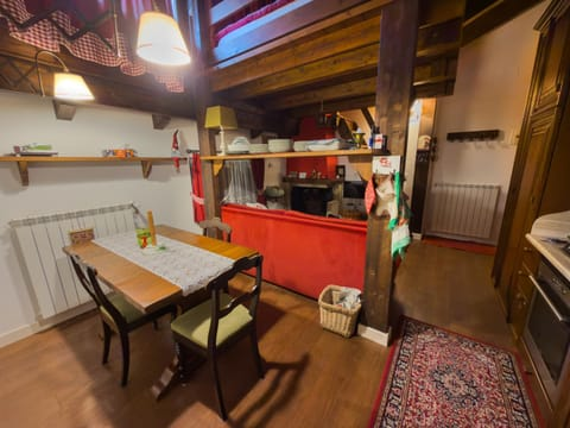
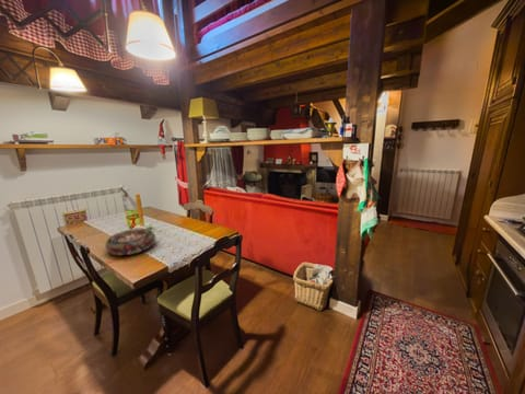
+ decorative bowl [105,228,156,256]
